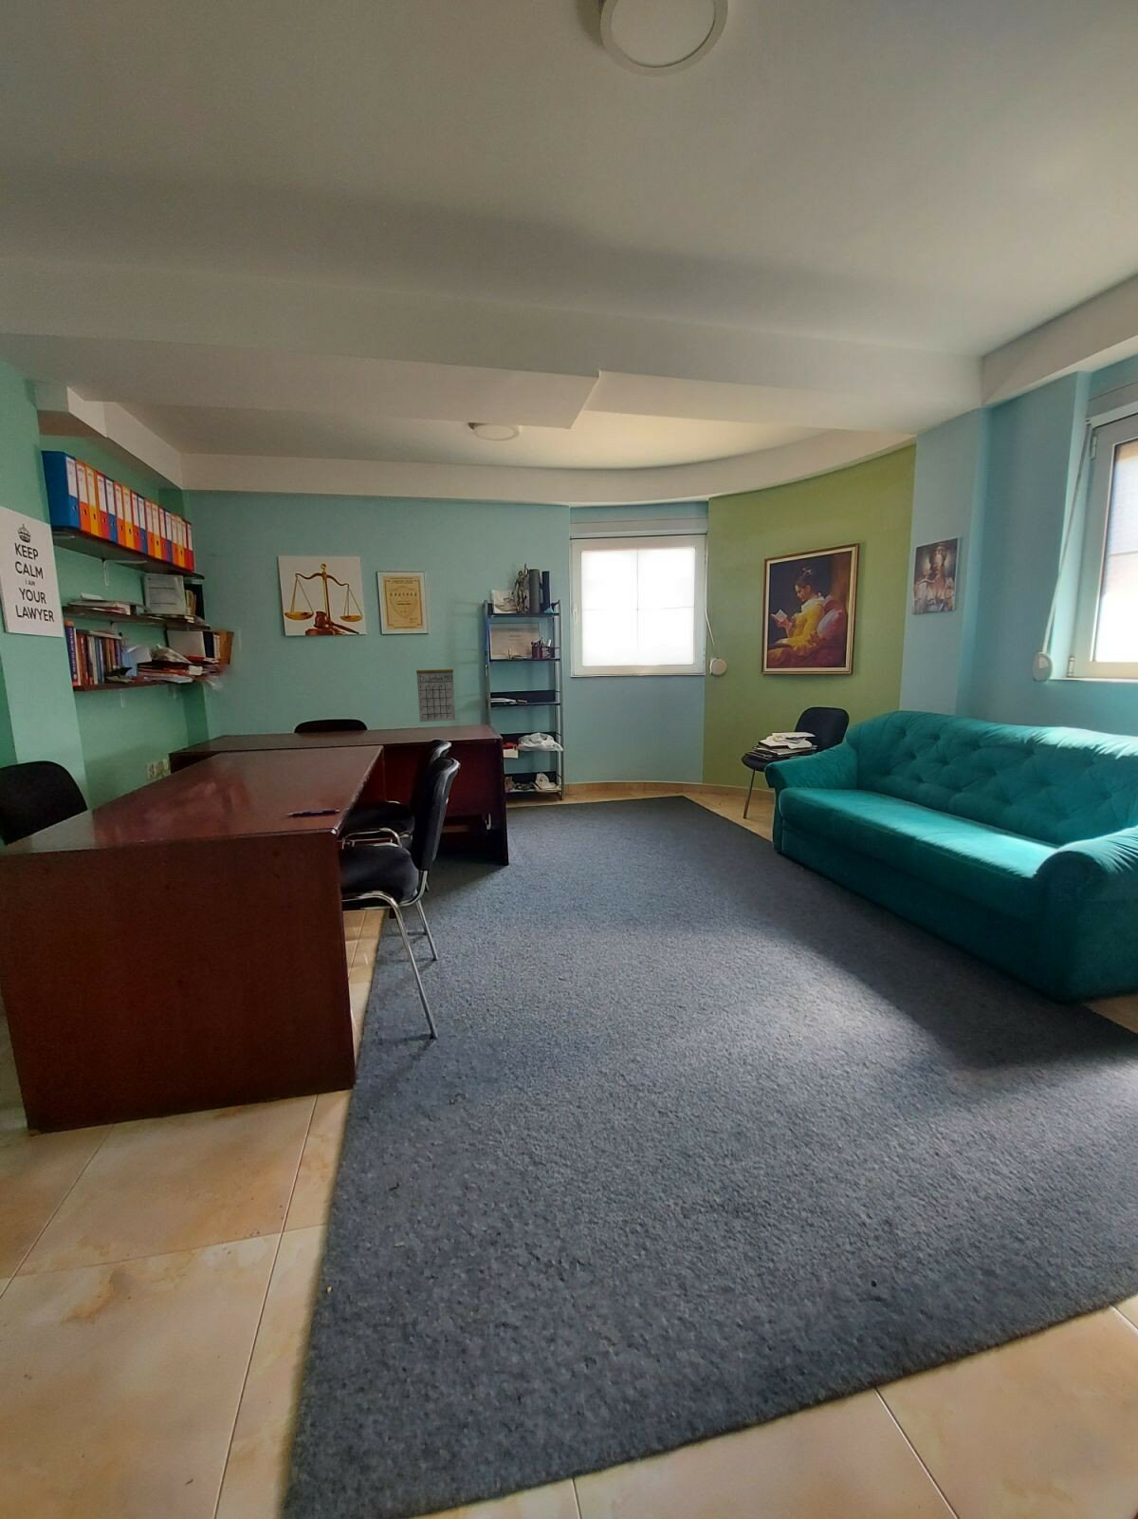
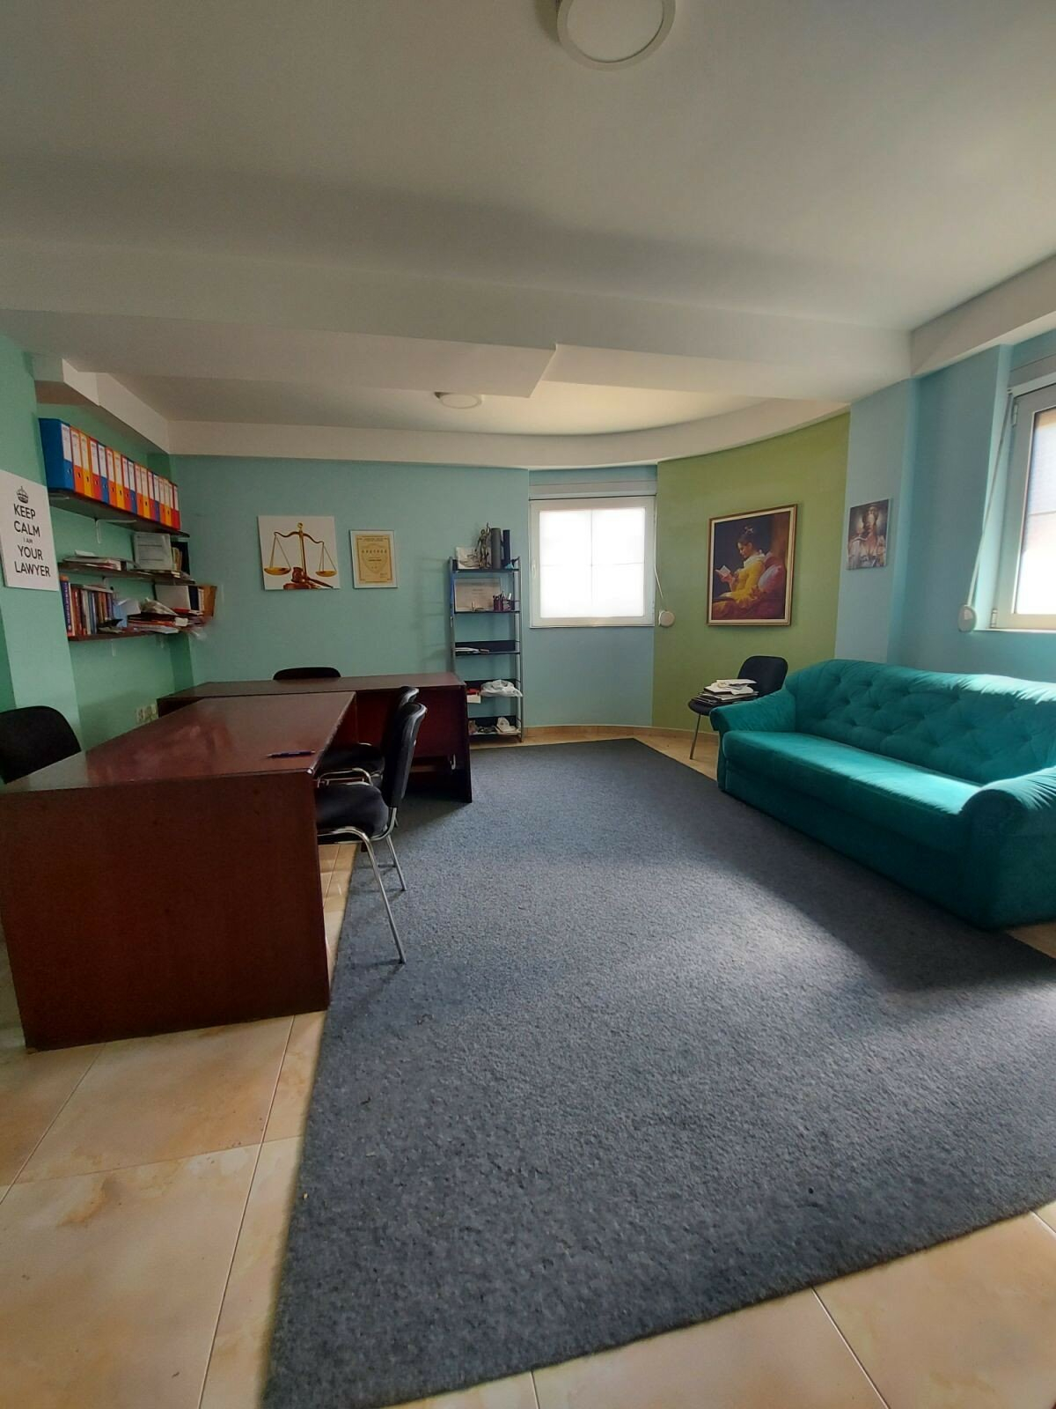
- calendar [415,657,457,722]
